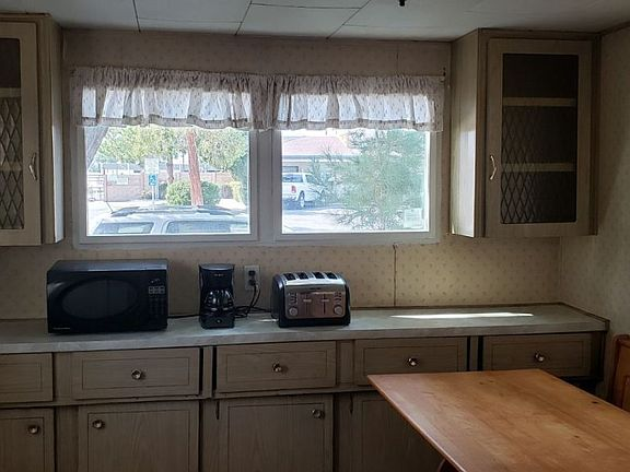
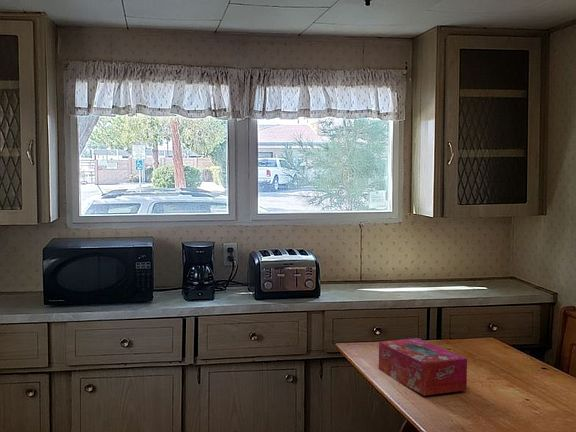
+ tissue box [378,337,468,397]
